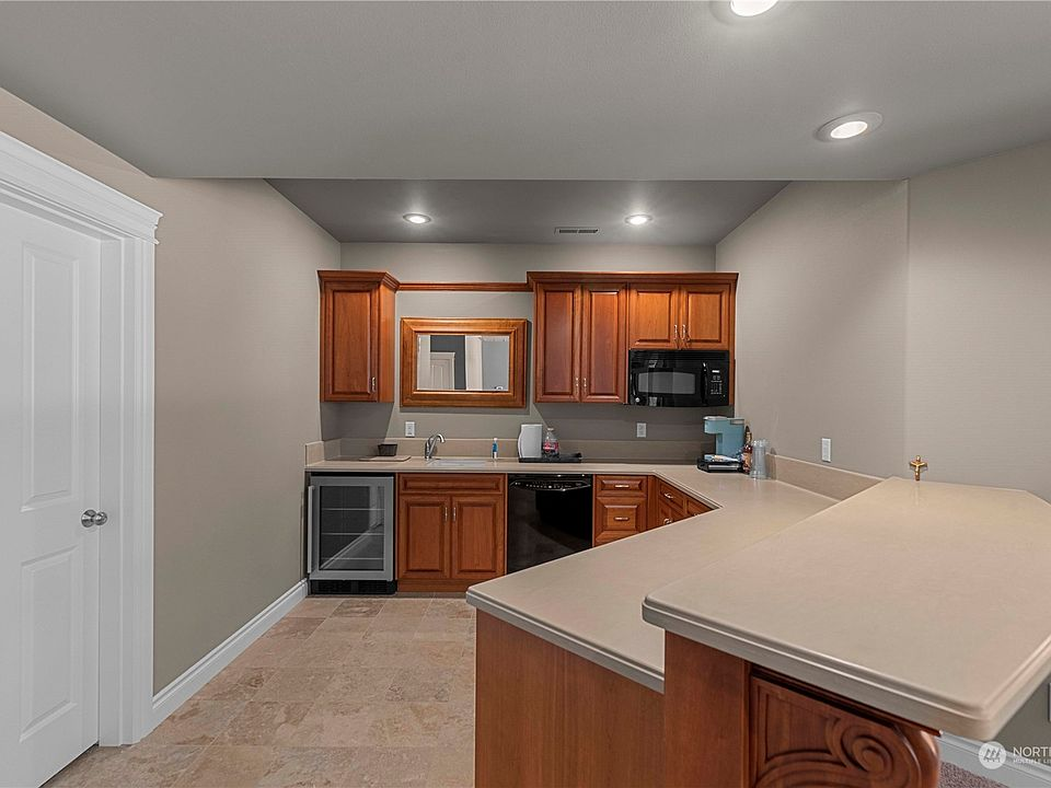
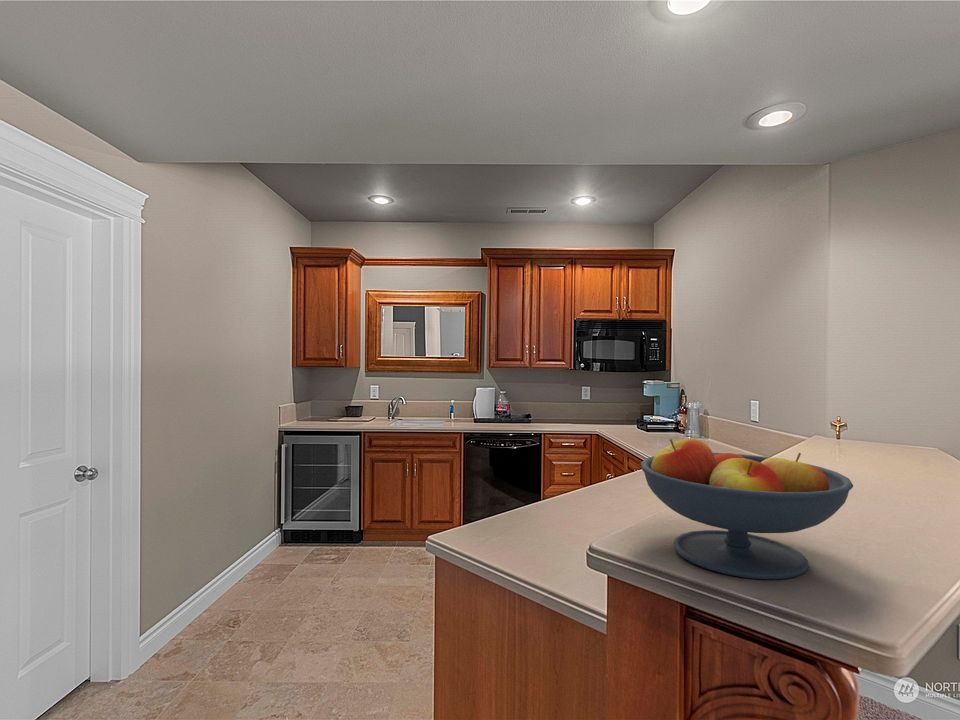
+ fruit bowl [640,438,854,580]
